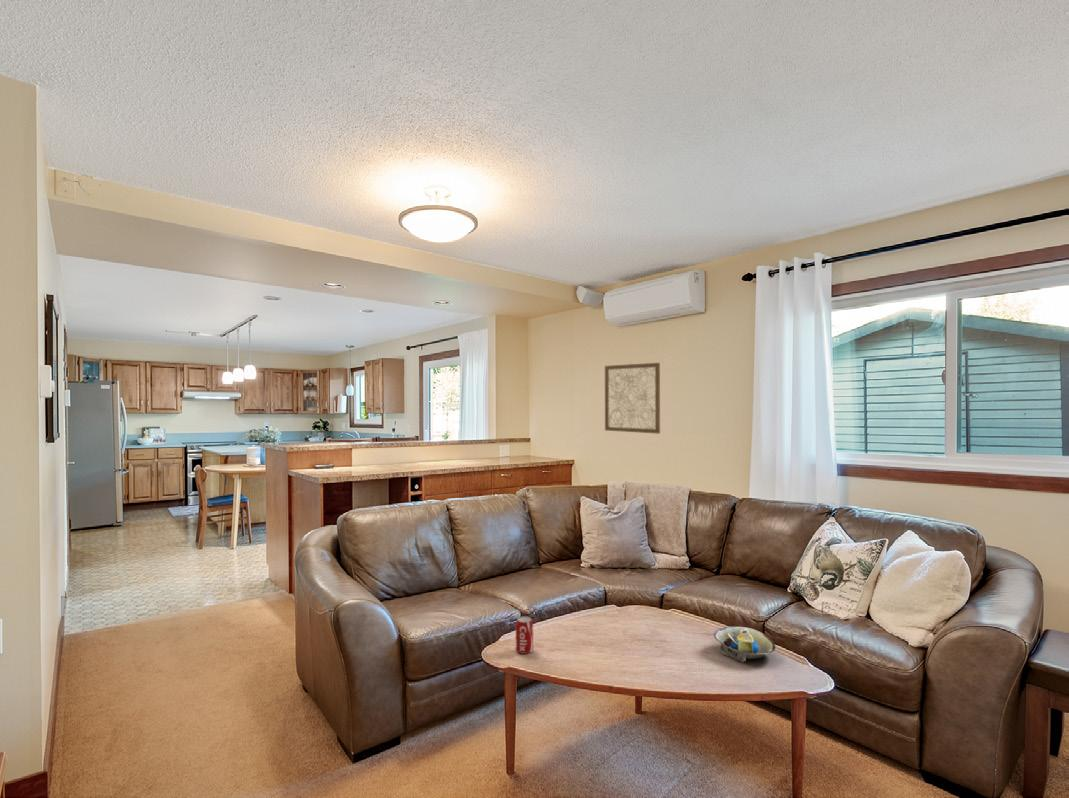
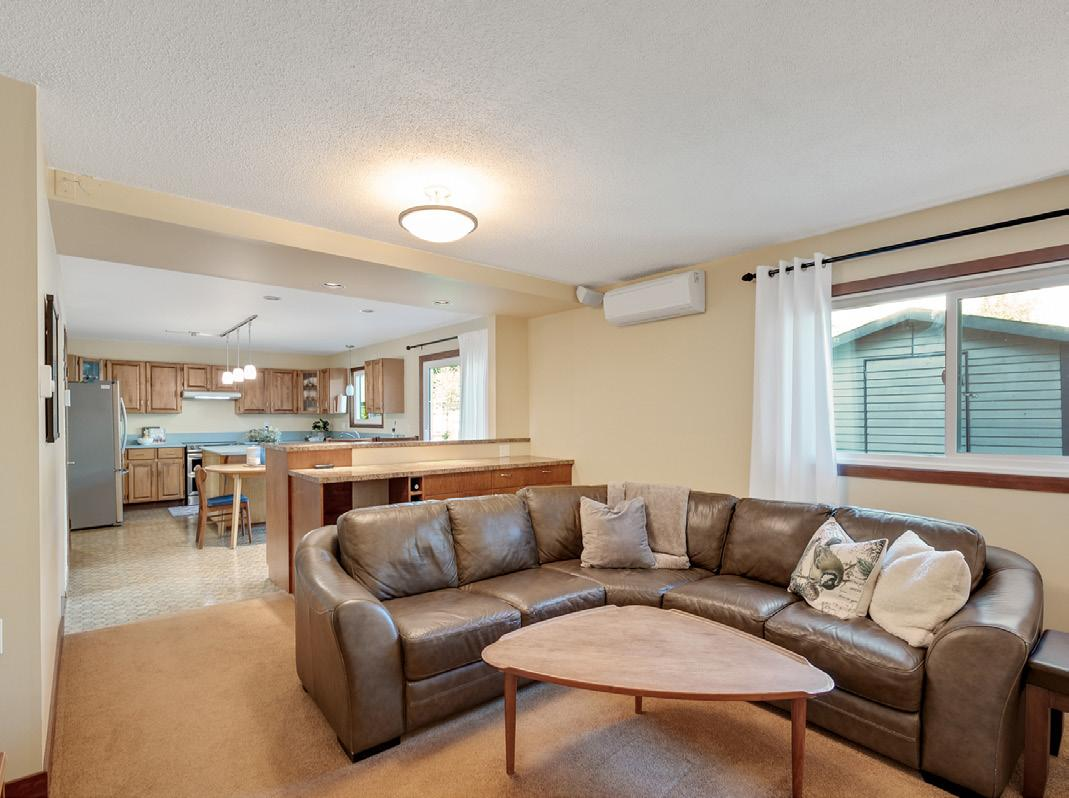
- decorative bowl [713,625,777,663]
- beverage can [515,615,534,655]
- wall art [604,362,661,435]
